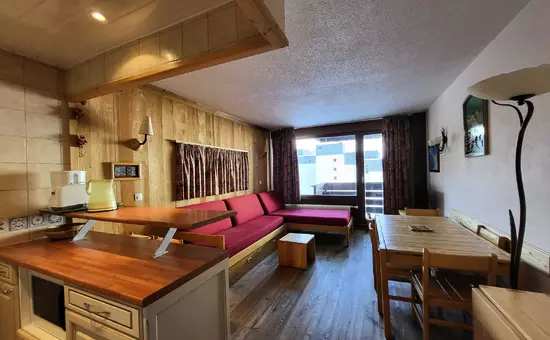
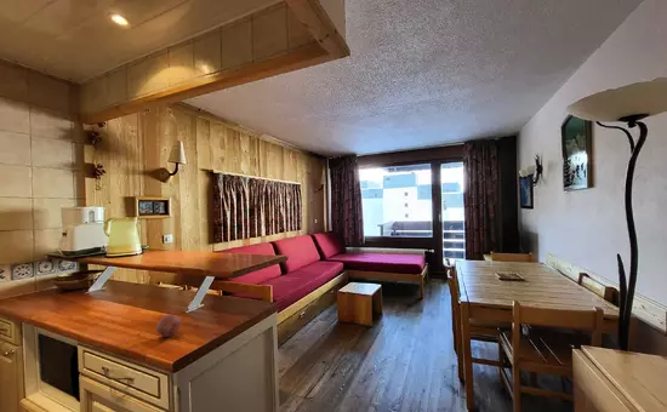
+ fruit [155,314,182,338]
